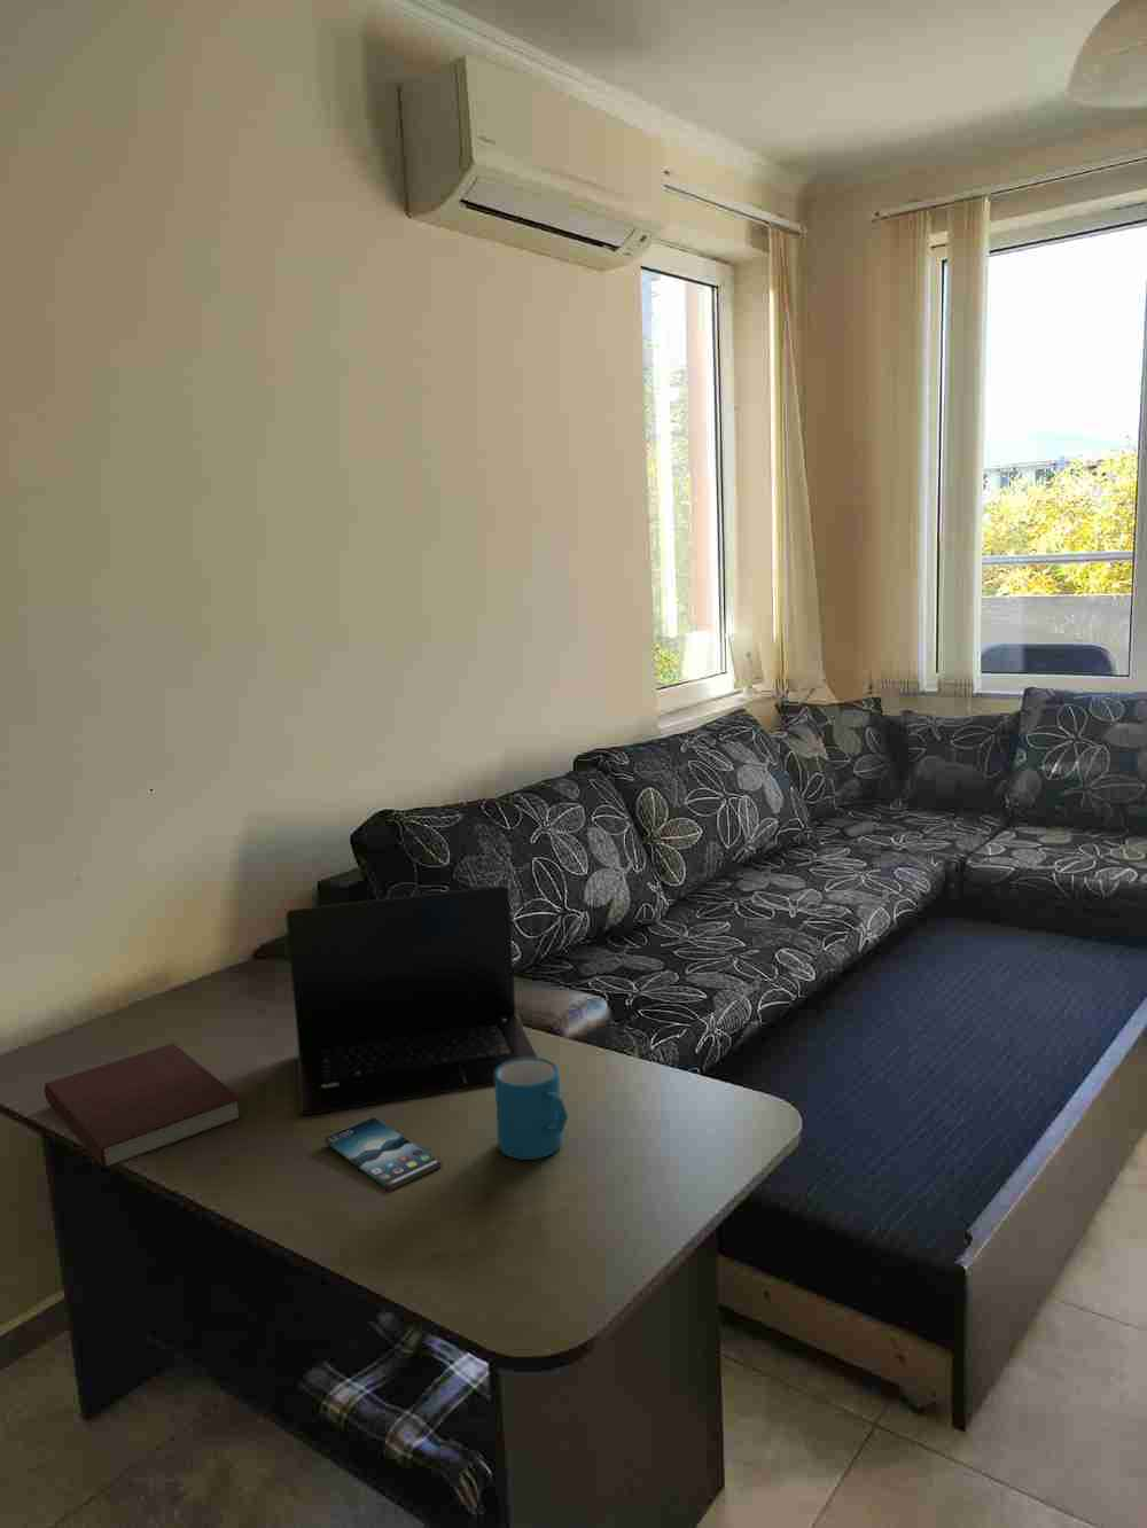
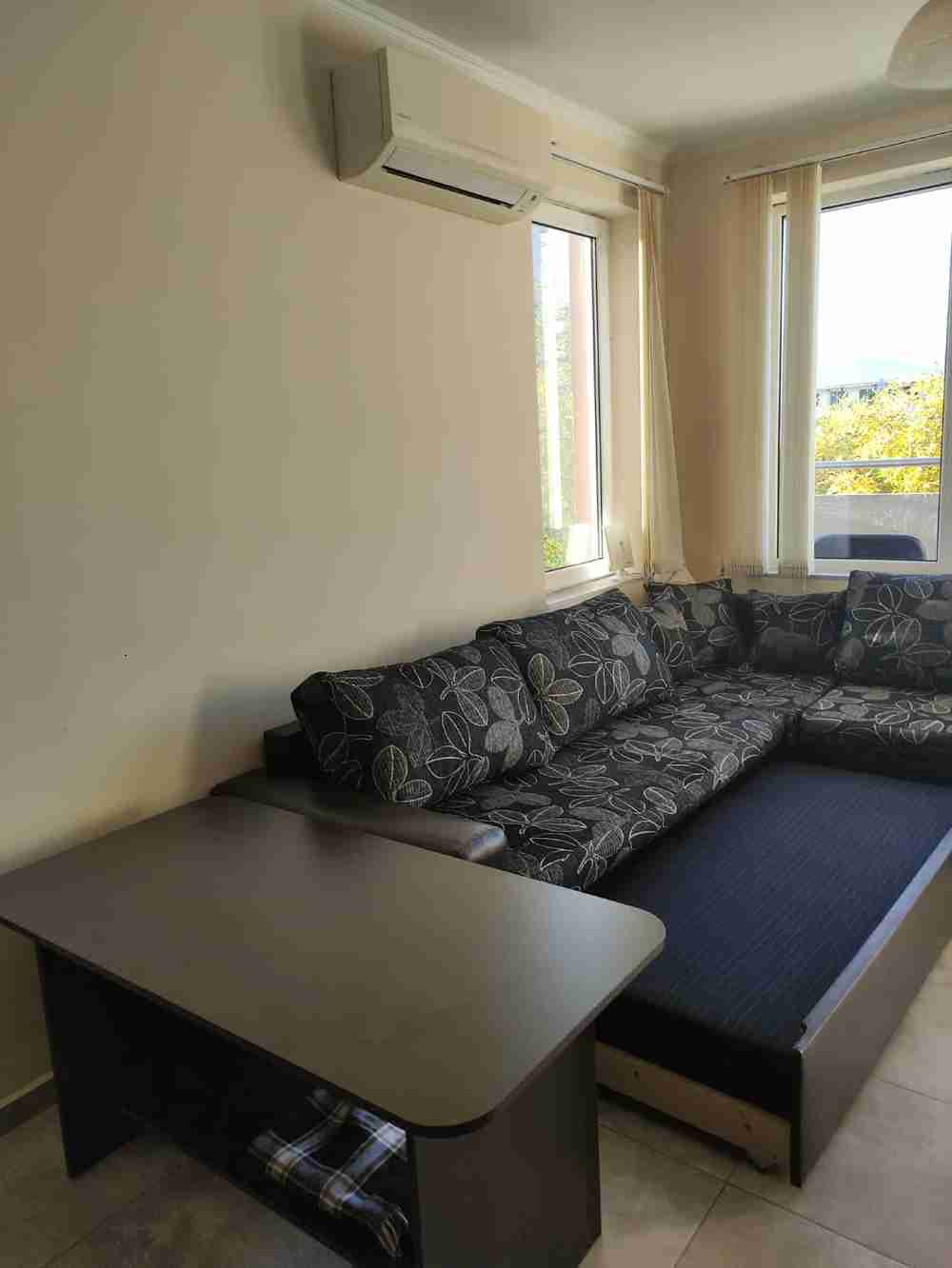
- notebook [43,1042,243,1170]
- mug [494,1057,569,1160]
- smartphone [323,1117,442,1192]
- laptop [284,885,540,1116]
